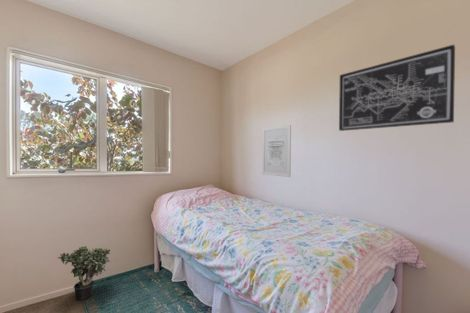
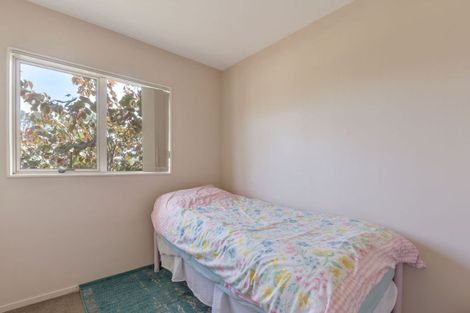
- potted plant [56,245,111,302]
- wall art [261,124,292,178]
- wall art [338,44,456,132]
